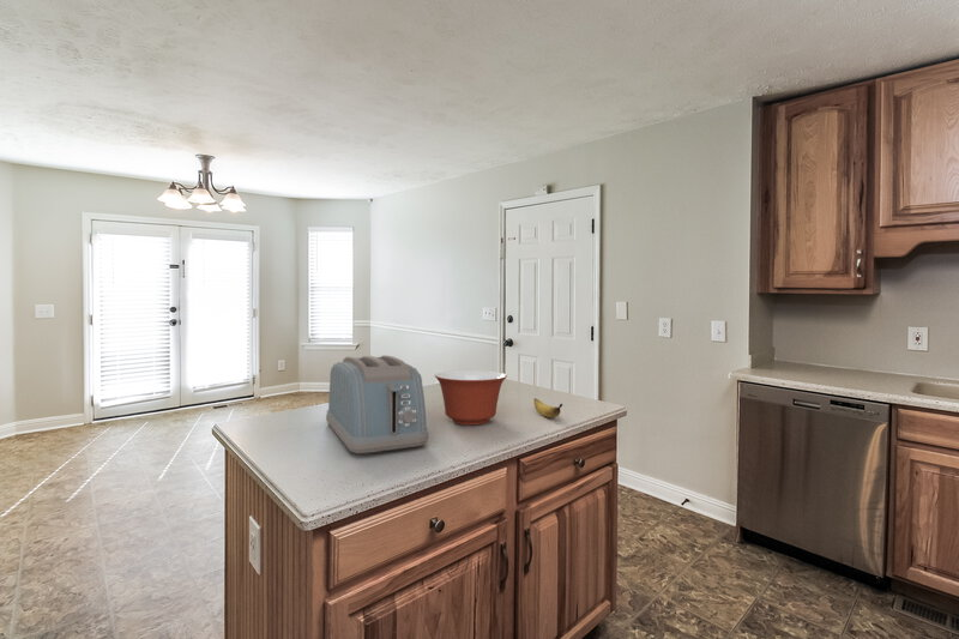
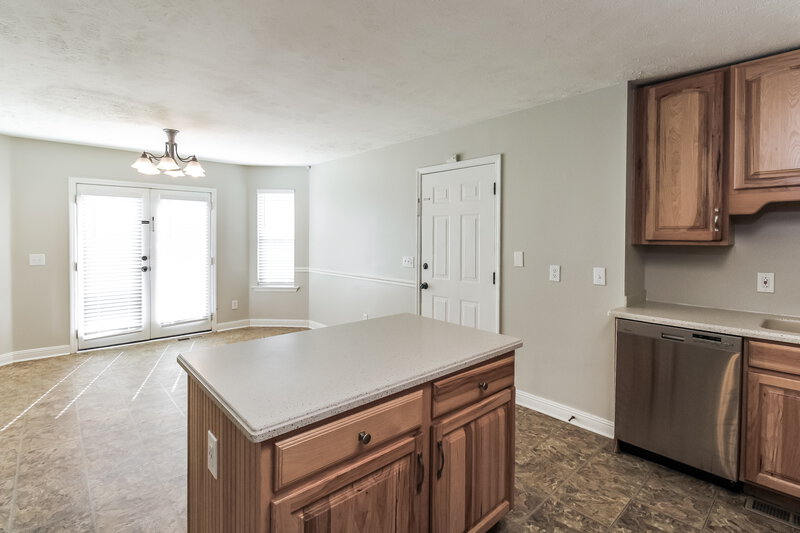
- banana [533,397,563,418]
- toaster [325,354,429,454]
- mixing bowl [434,369,508,426]
